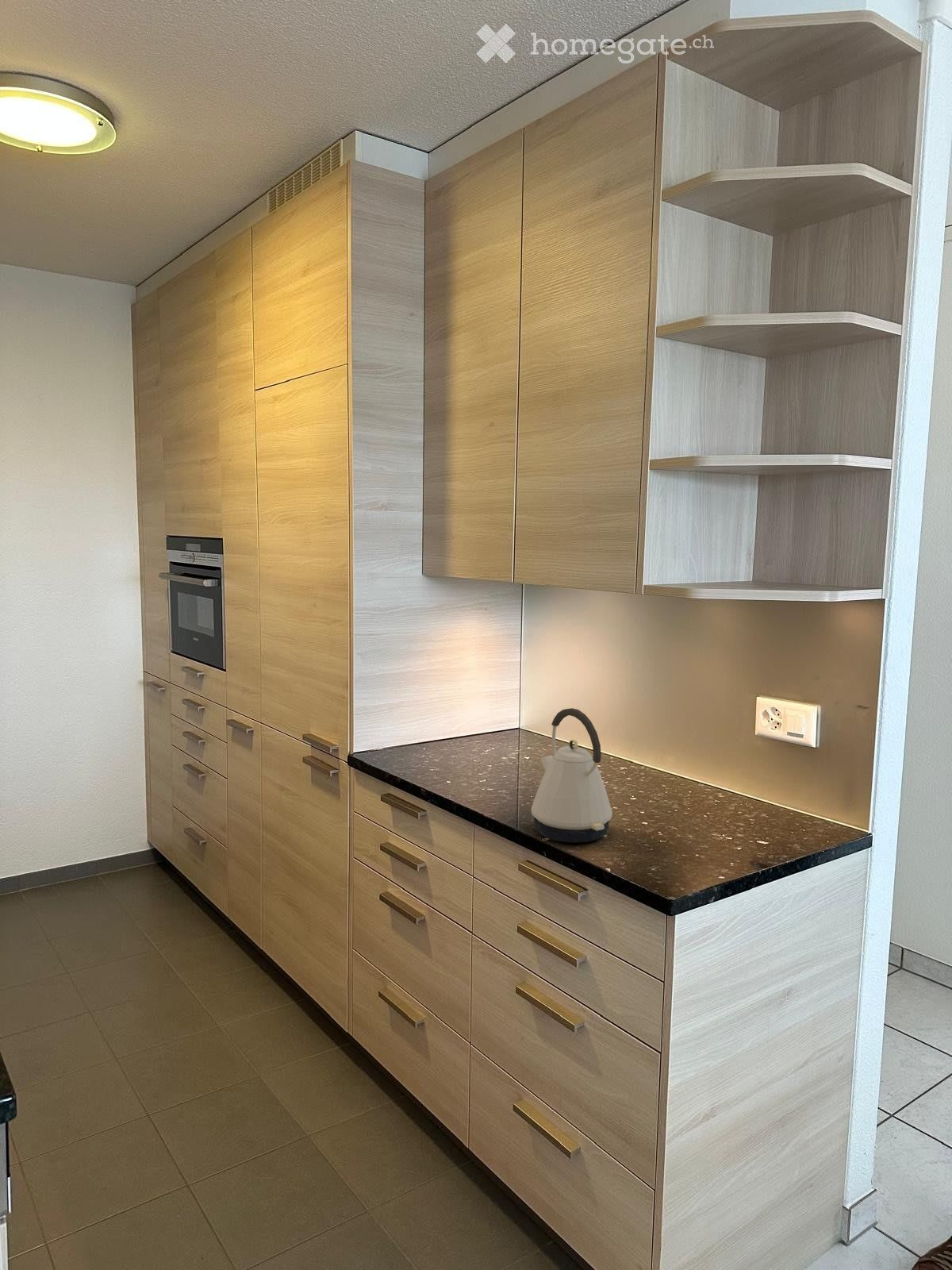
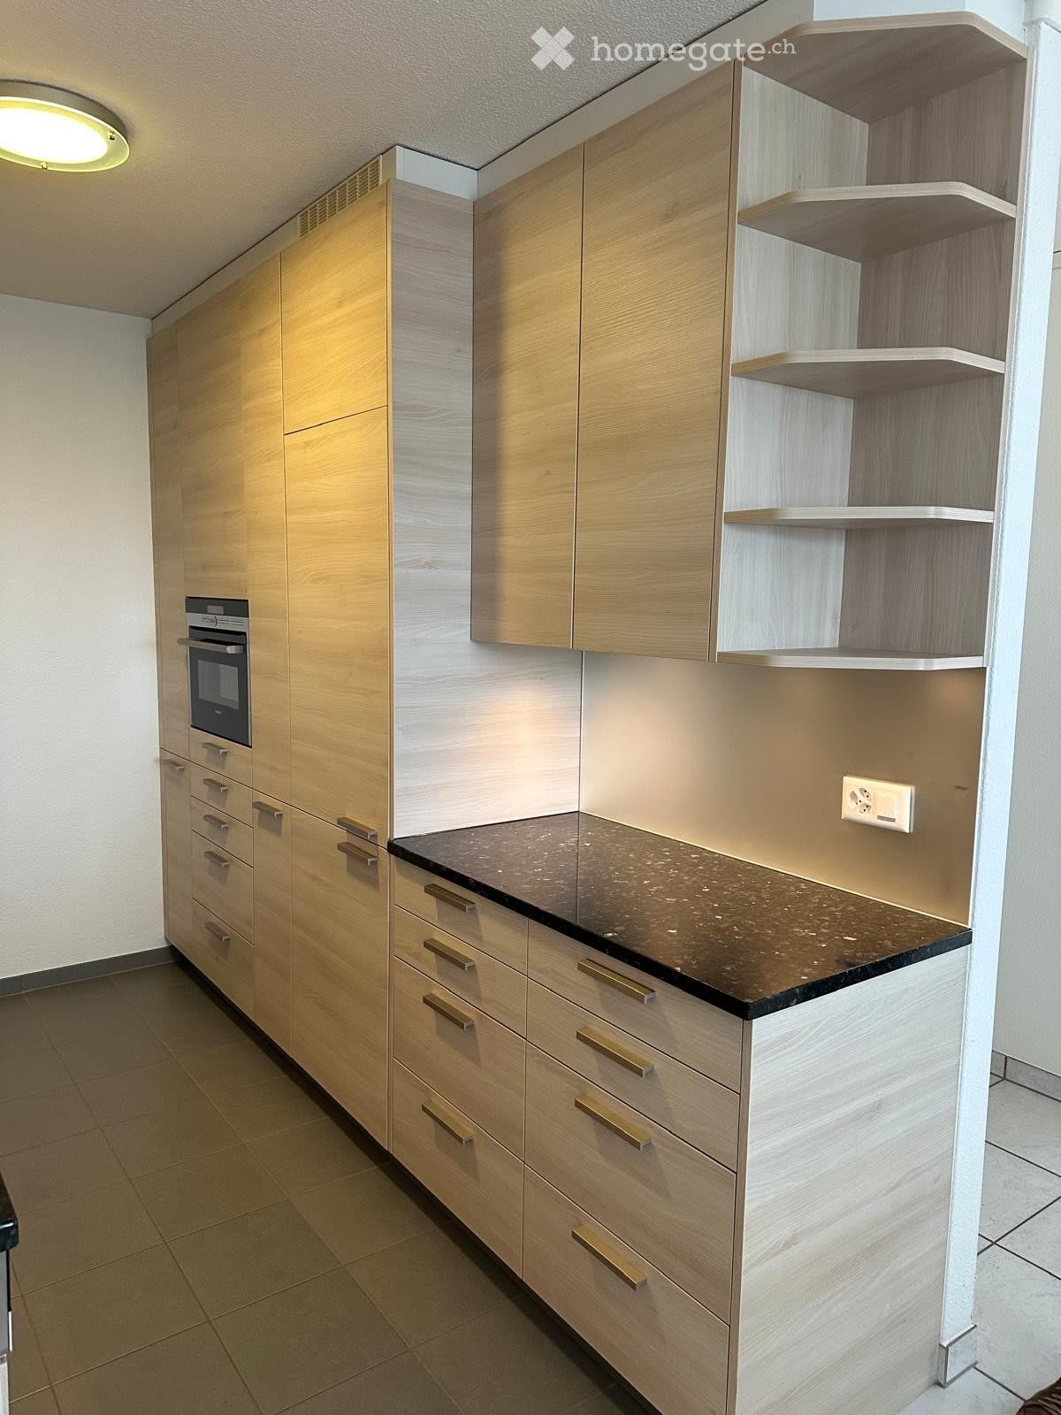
- kettle [531,707,613,844]
